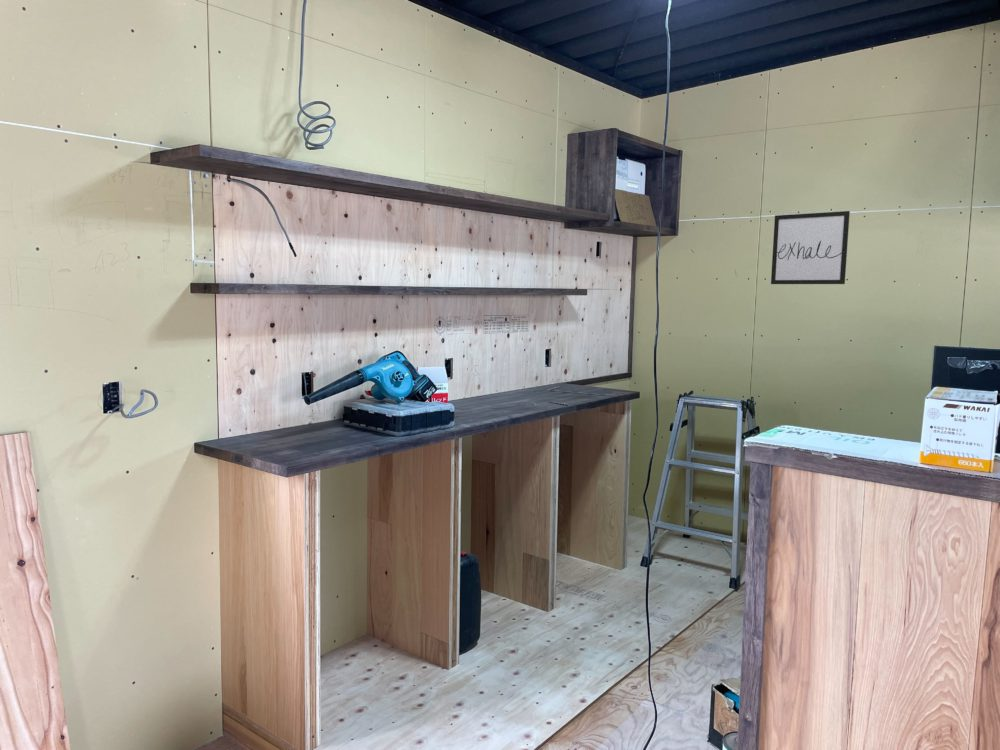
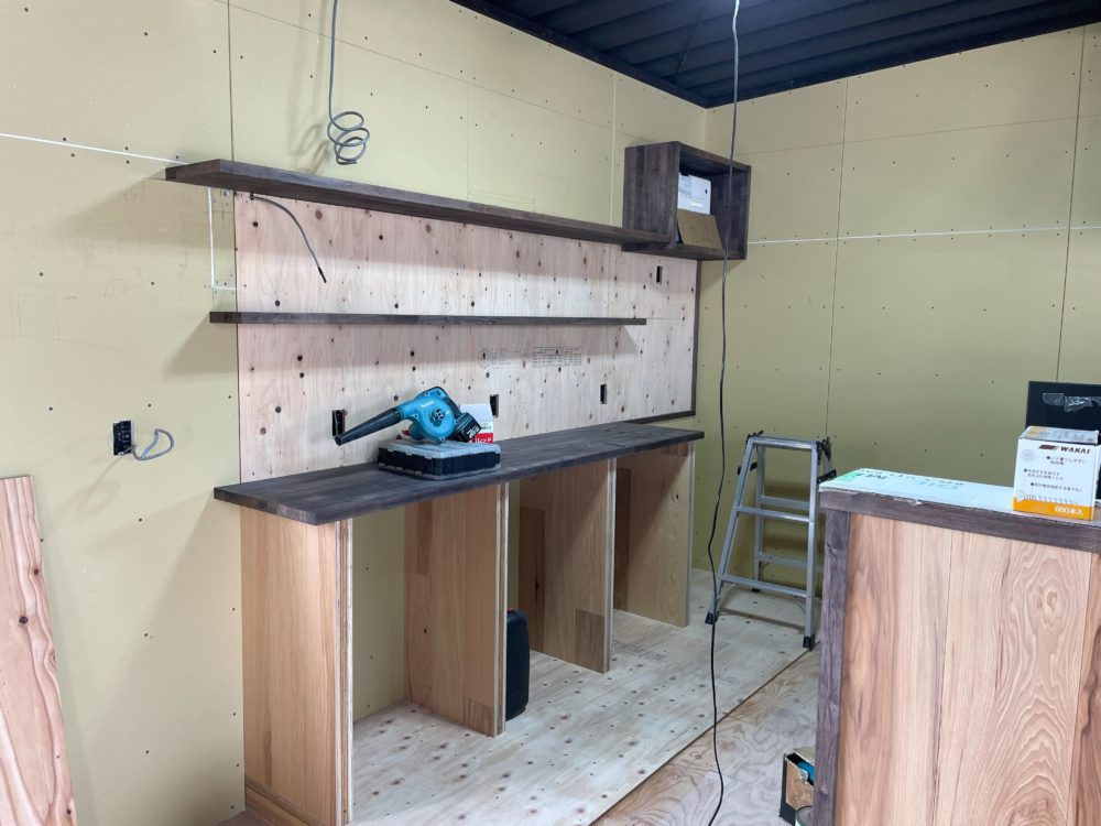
- wall art [770,210,851,285]
